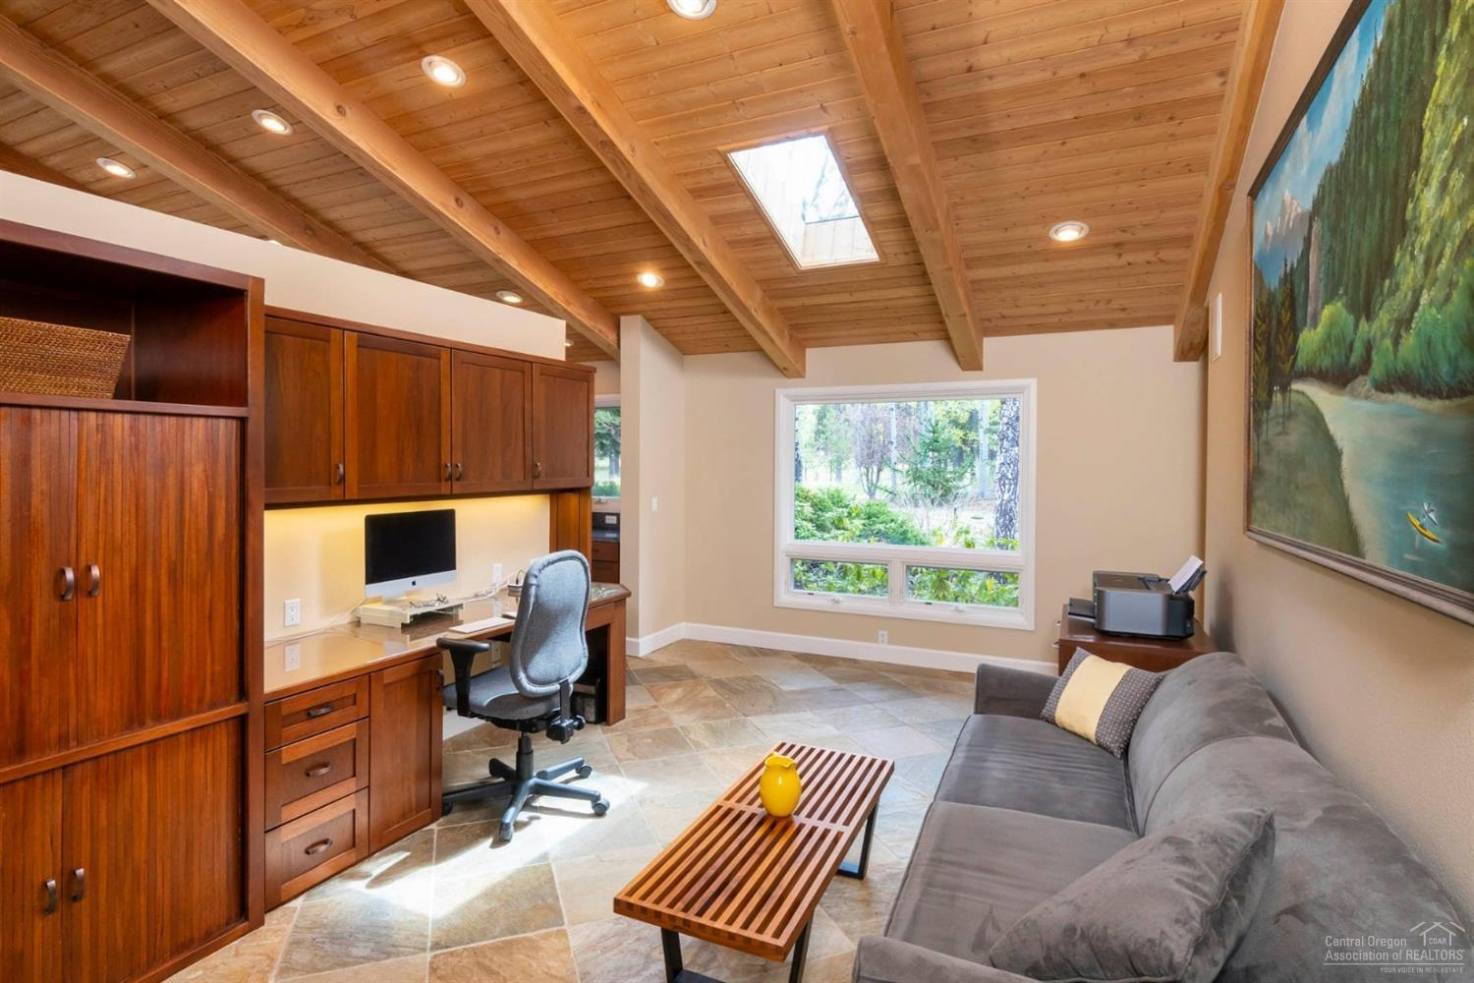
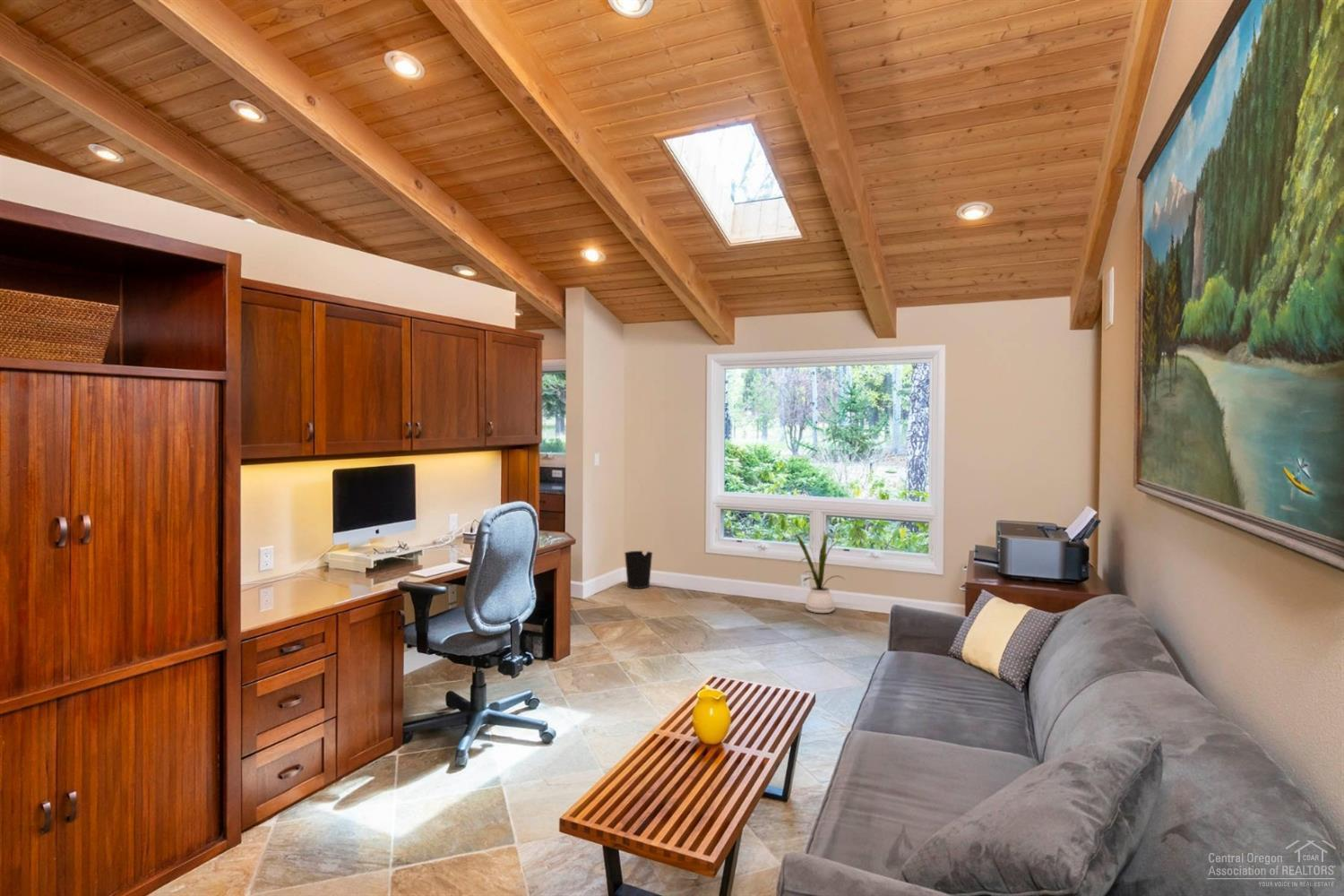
+ wastebasket [624,550,654,590]
+ house plant [788,521,848,614]
